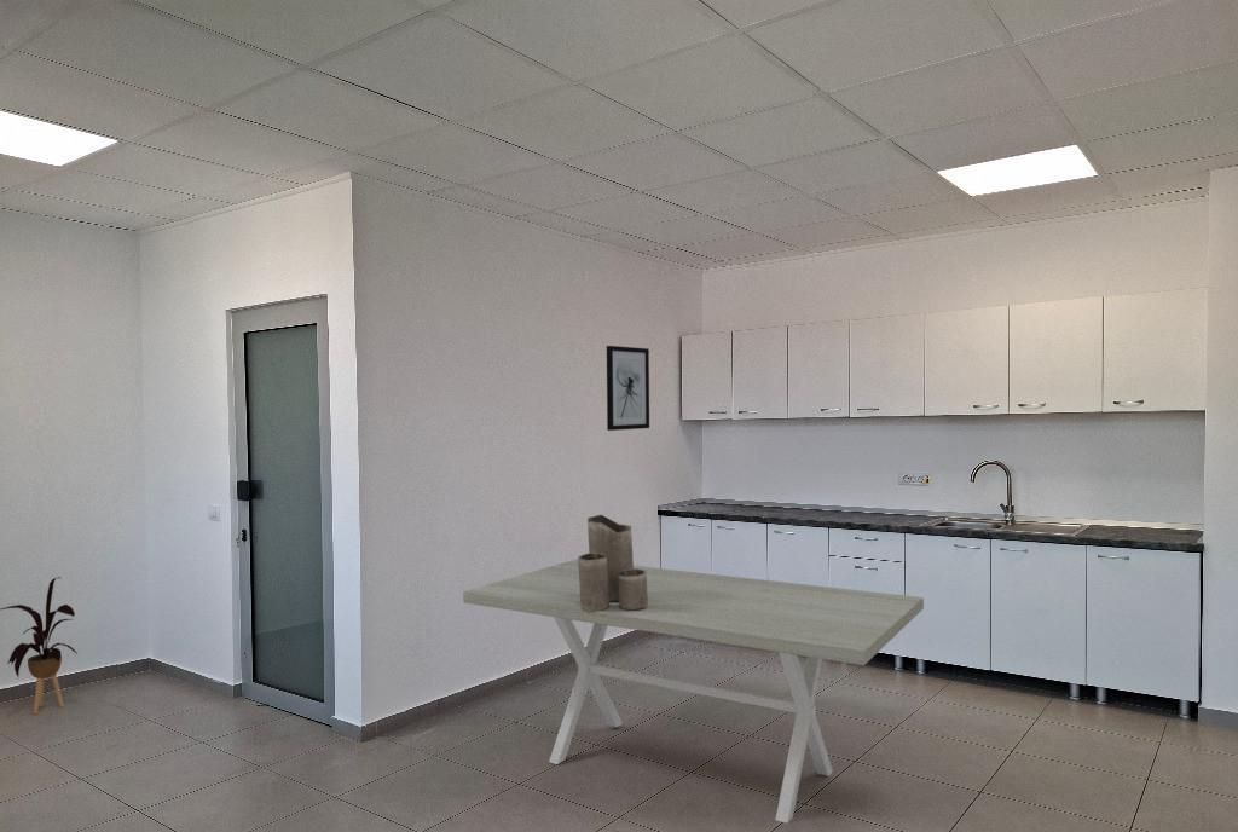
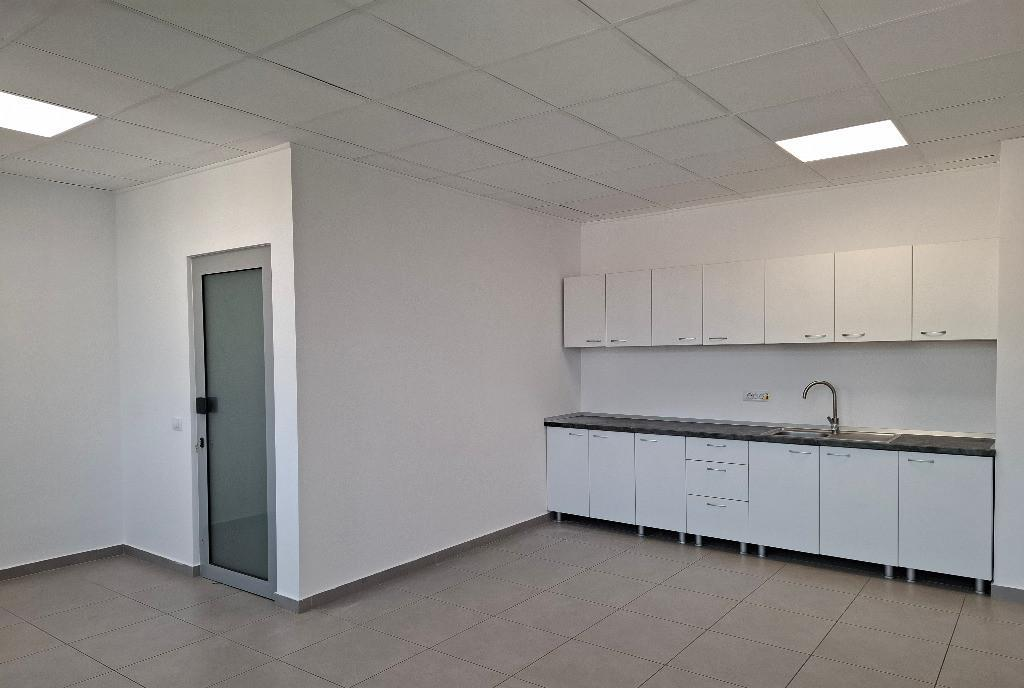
- dining table [462,557,925,825]
- vase [577,514,648,611]
- wall art [606,345,650,432]
- house plant [0,576,79,715]
